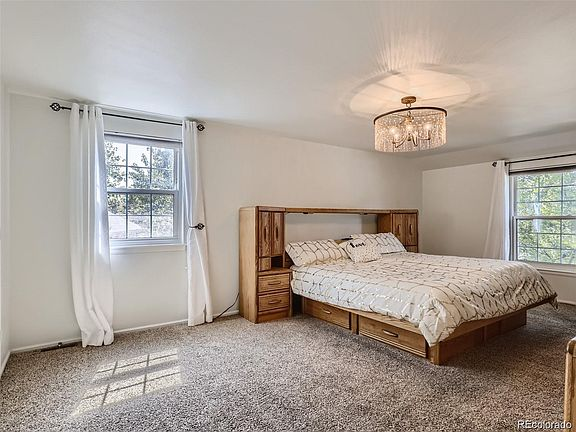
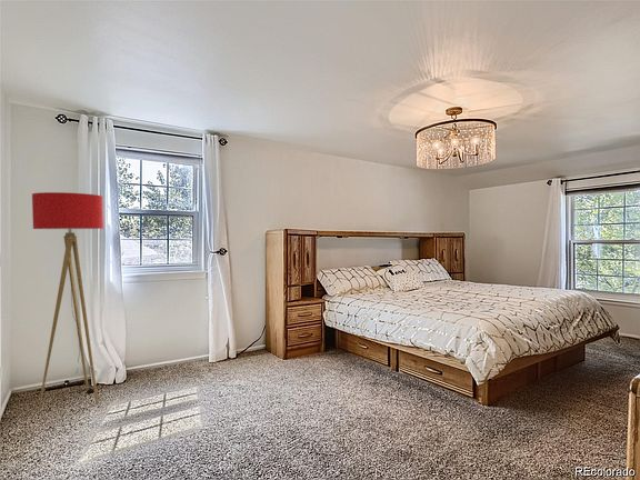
+ floor lamp [31,191,104,410]
